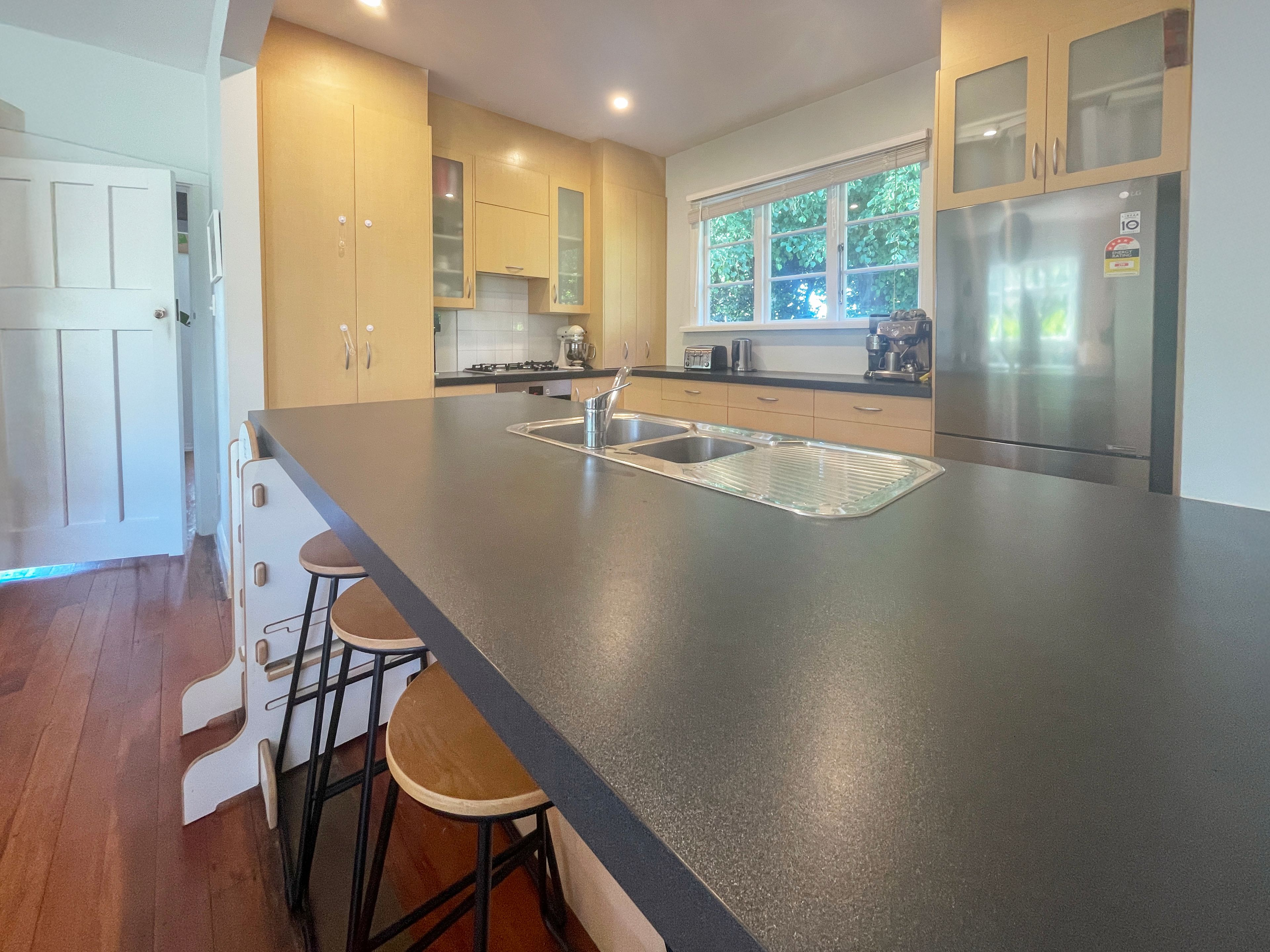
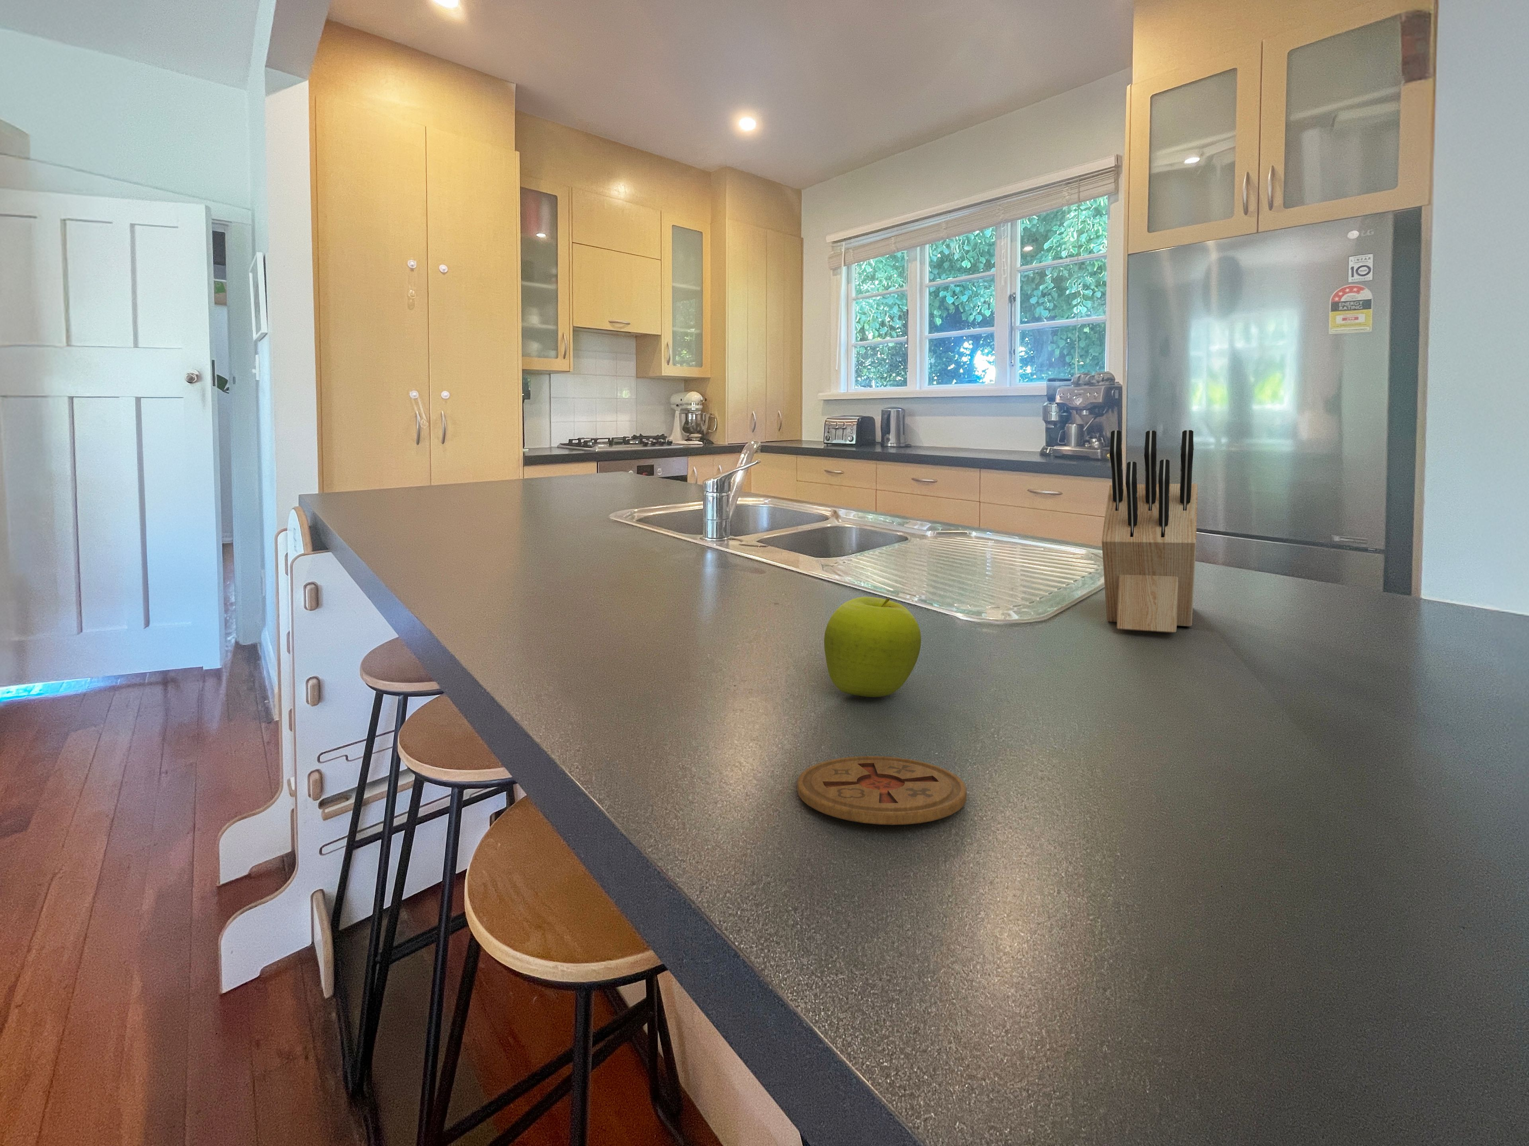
+ fruit [823,597,921,697]
+ coaster [797,756,967,826]
+ knife block [1102,430,1198,633]
